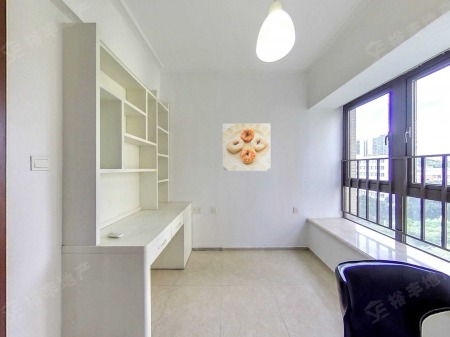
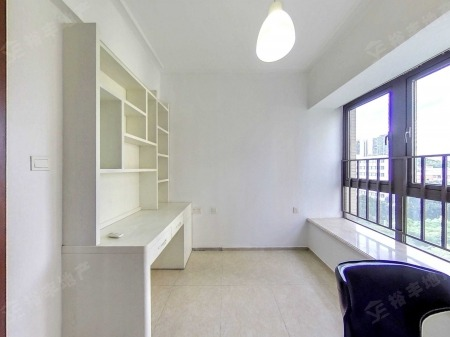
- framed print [222,123,271,172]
